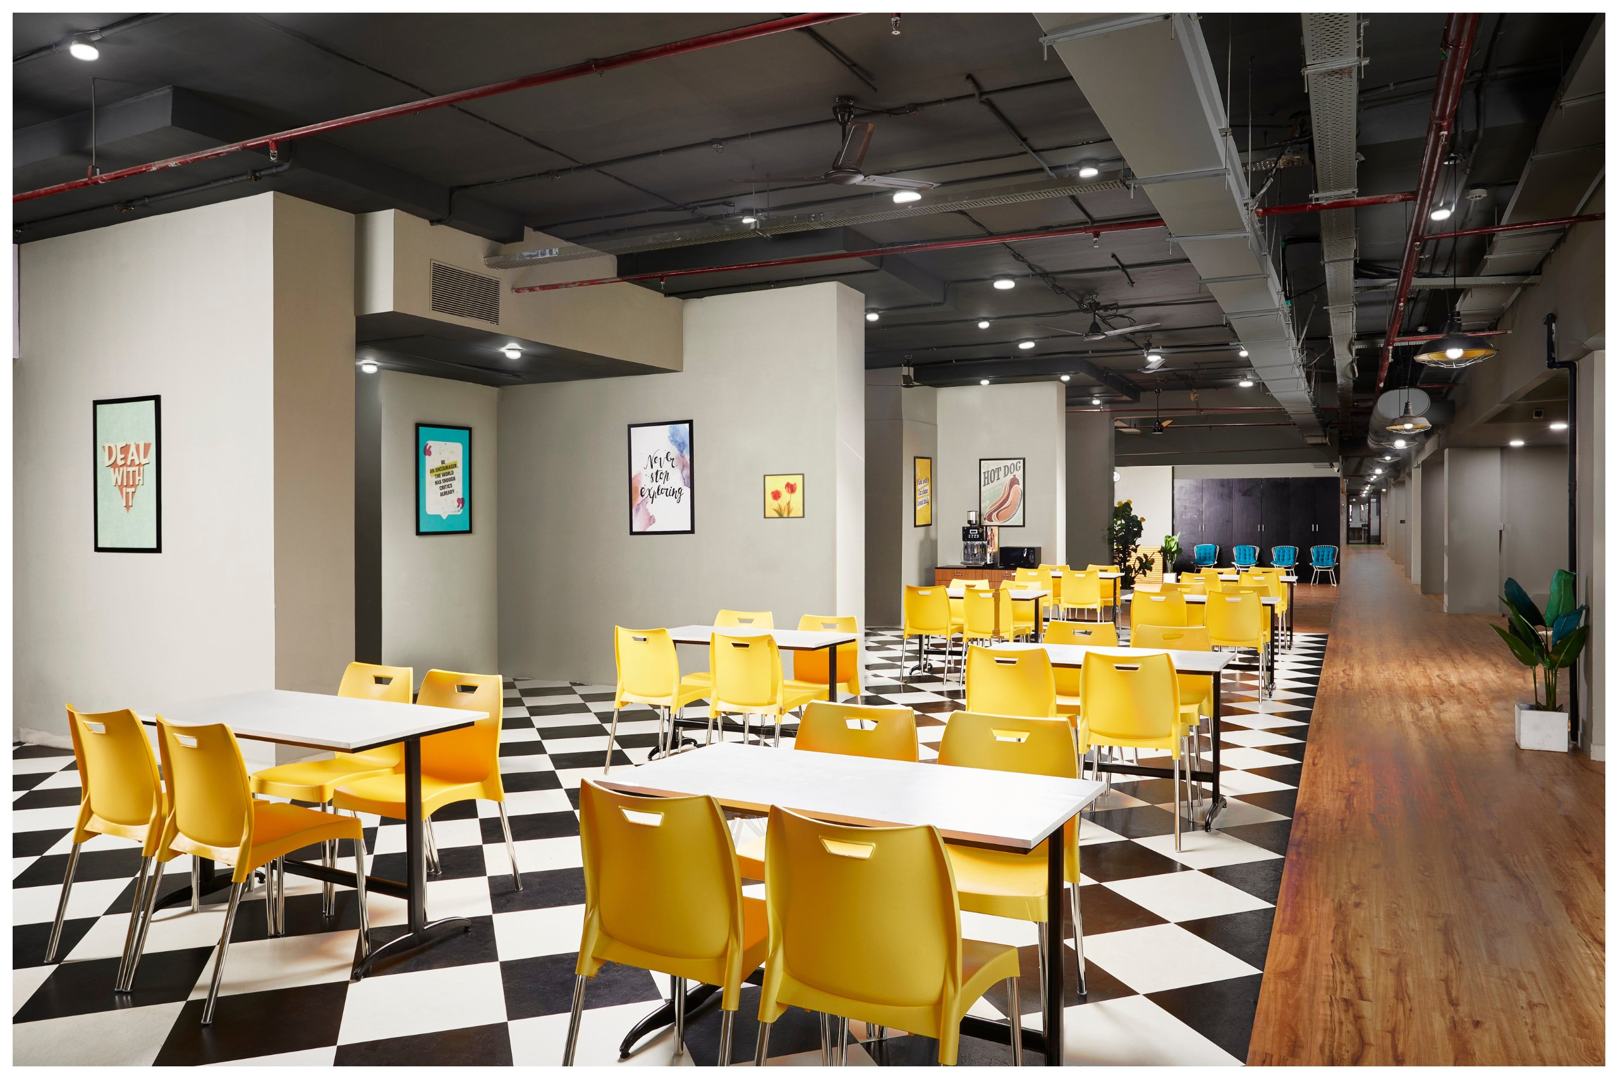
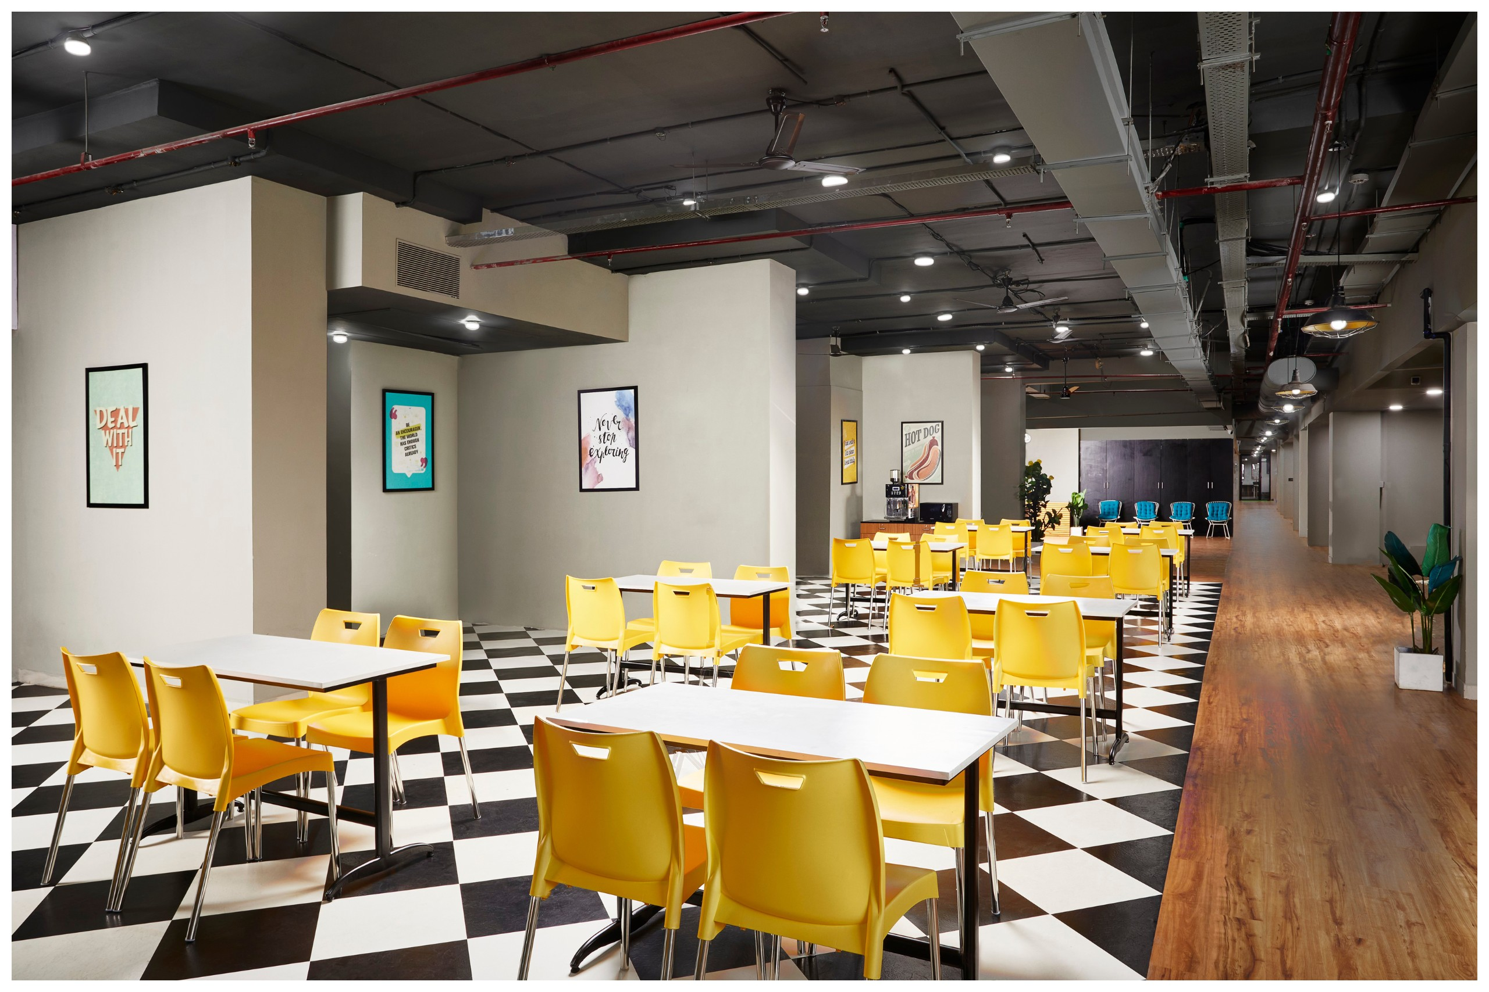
- wall art [763,473,805,519]
